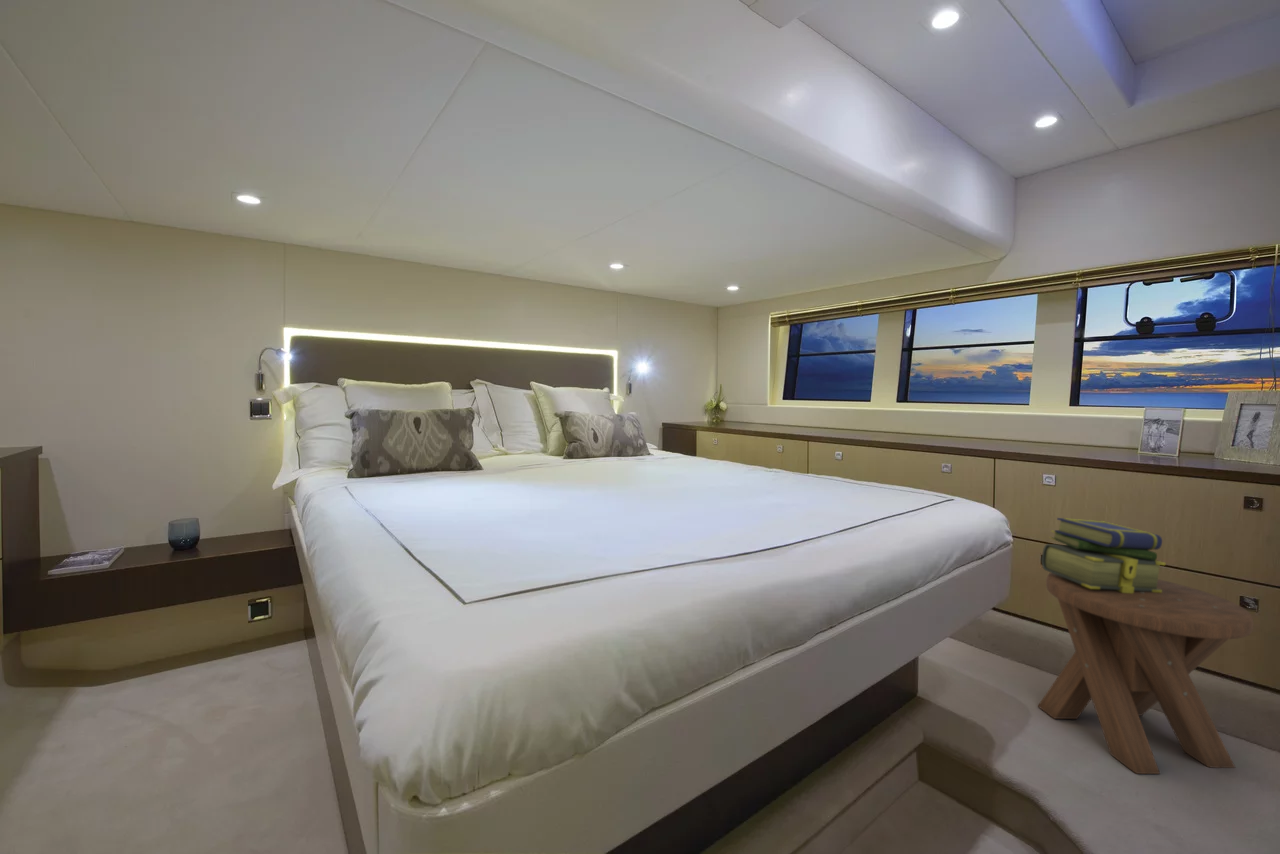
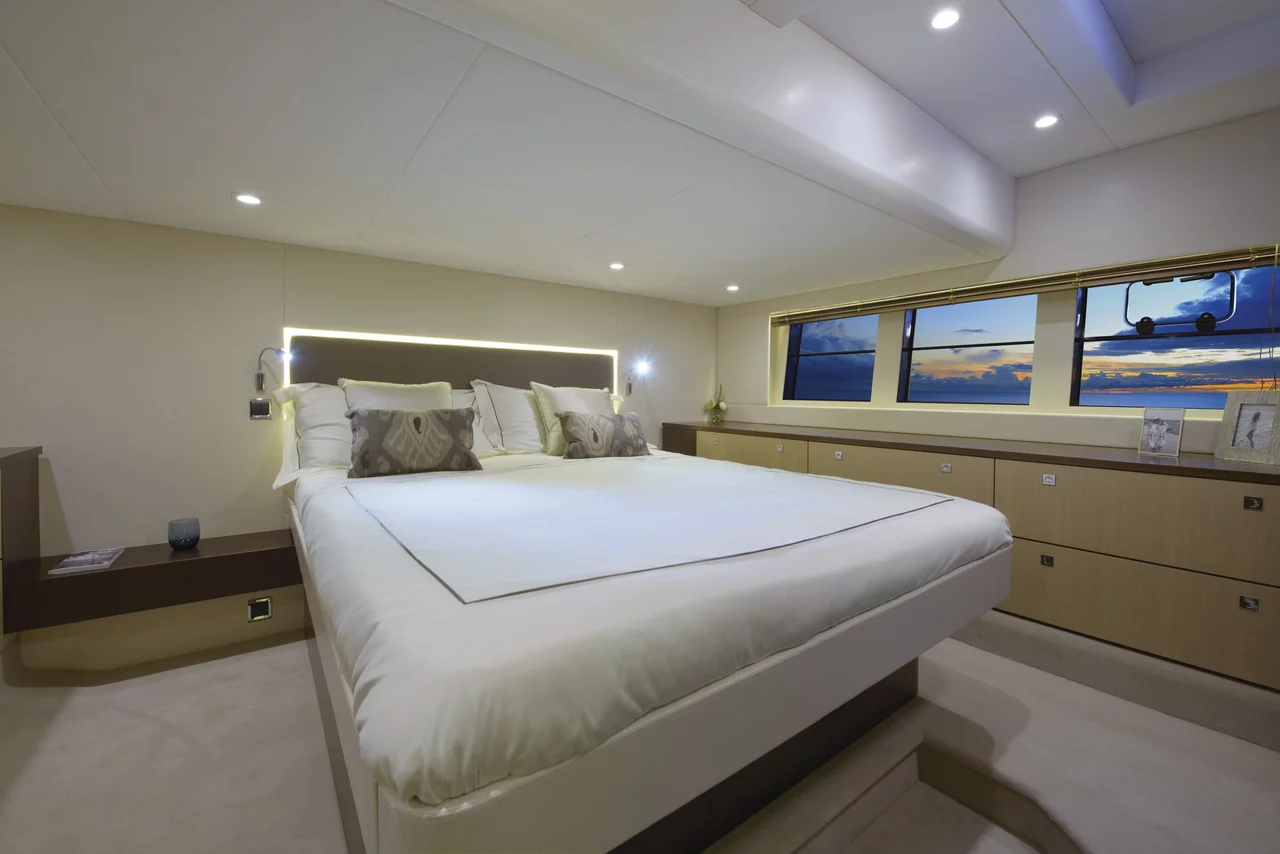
- stack of books [1041,517,1166,593]
- music stool [1037,572,1254,775]
